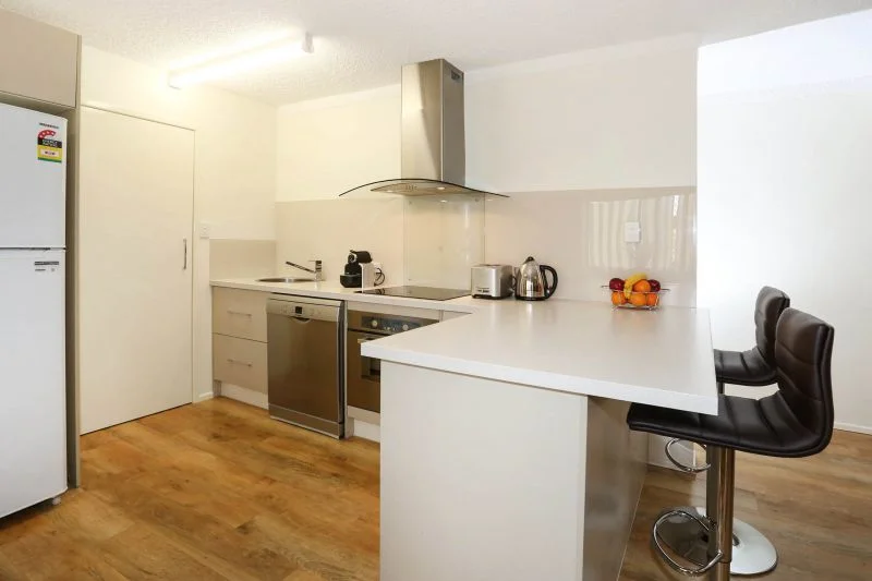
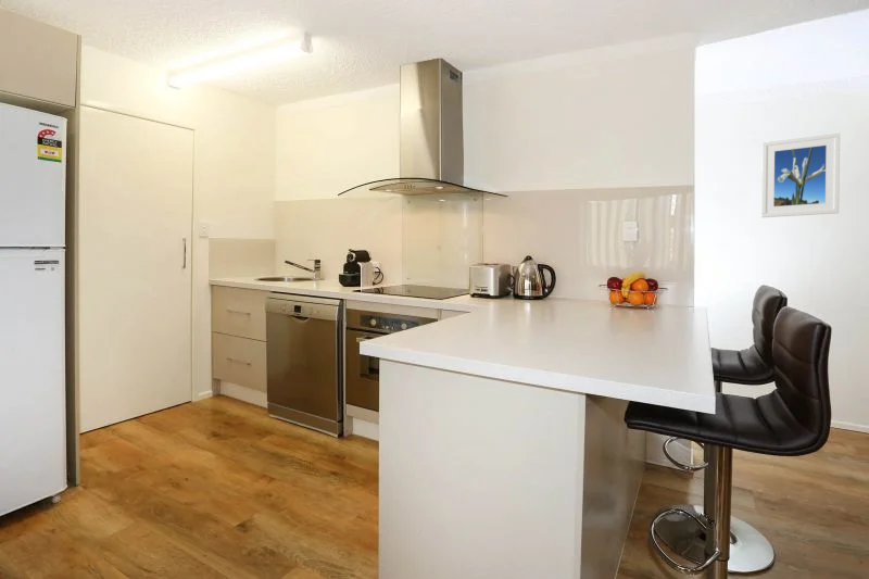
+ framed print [760,131,841,218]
